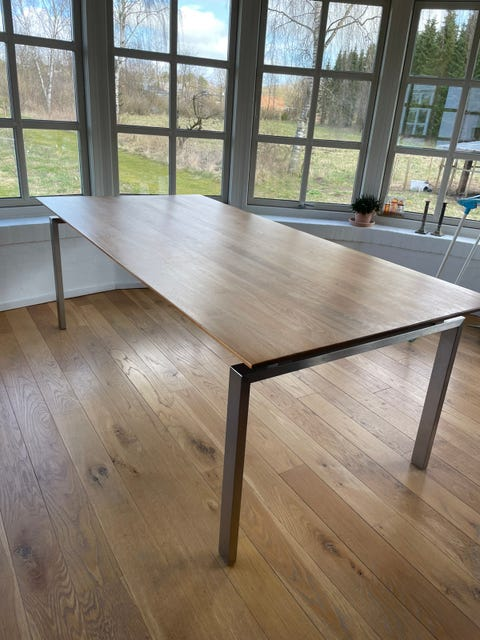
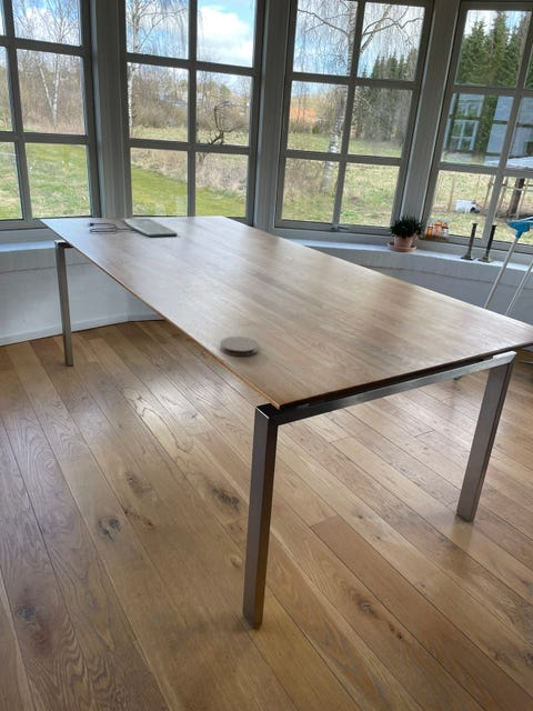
+ keyboard [87,218,179,238]
+ coaster [220,336,260,357]
